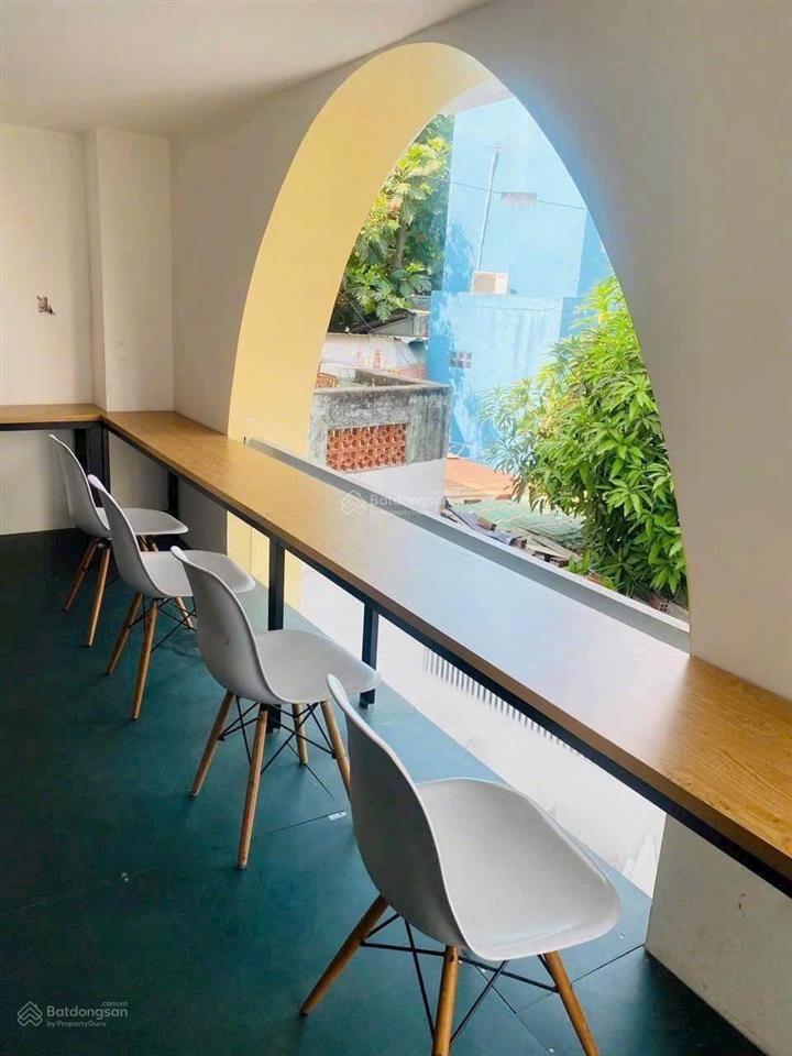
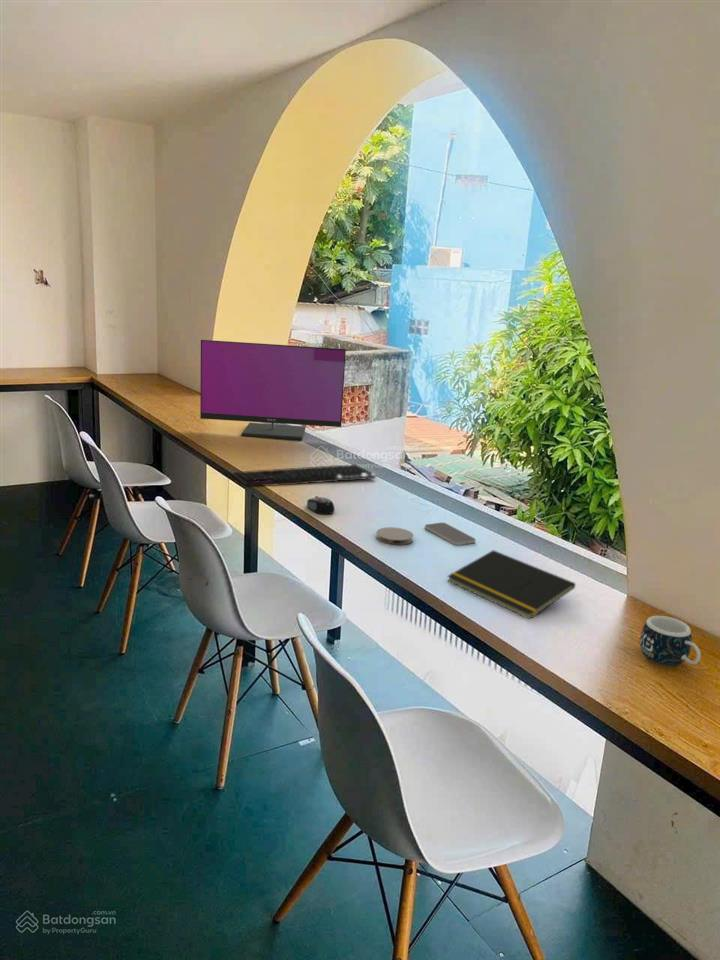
+ computer monitor [199,339,347,441]
+ computer mouse [306,495,336,515]
+ coaster [375,526,414,546]
+ mug [639,615,702,667]
+ keyboard [231,463,377,488]
+ smartphone [424,521,477,546]
+ notepad [446,549,576,620]
